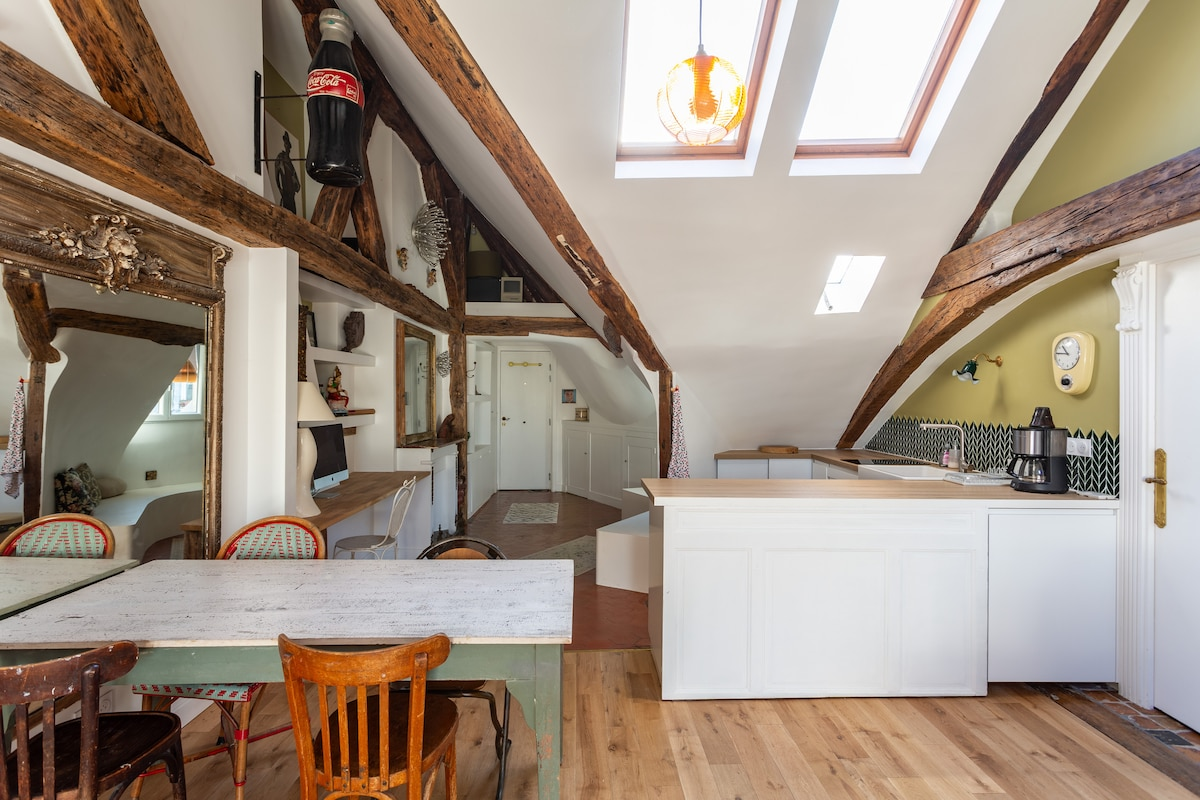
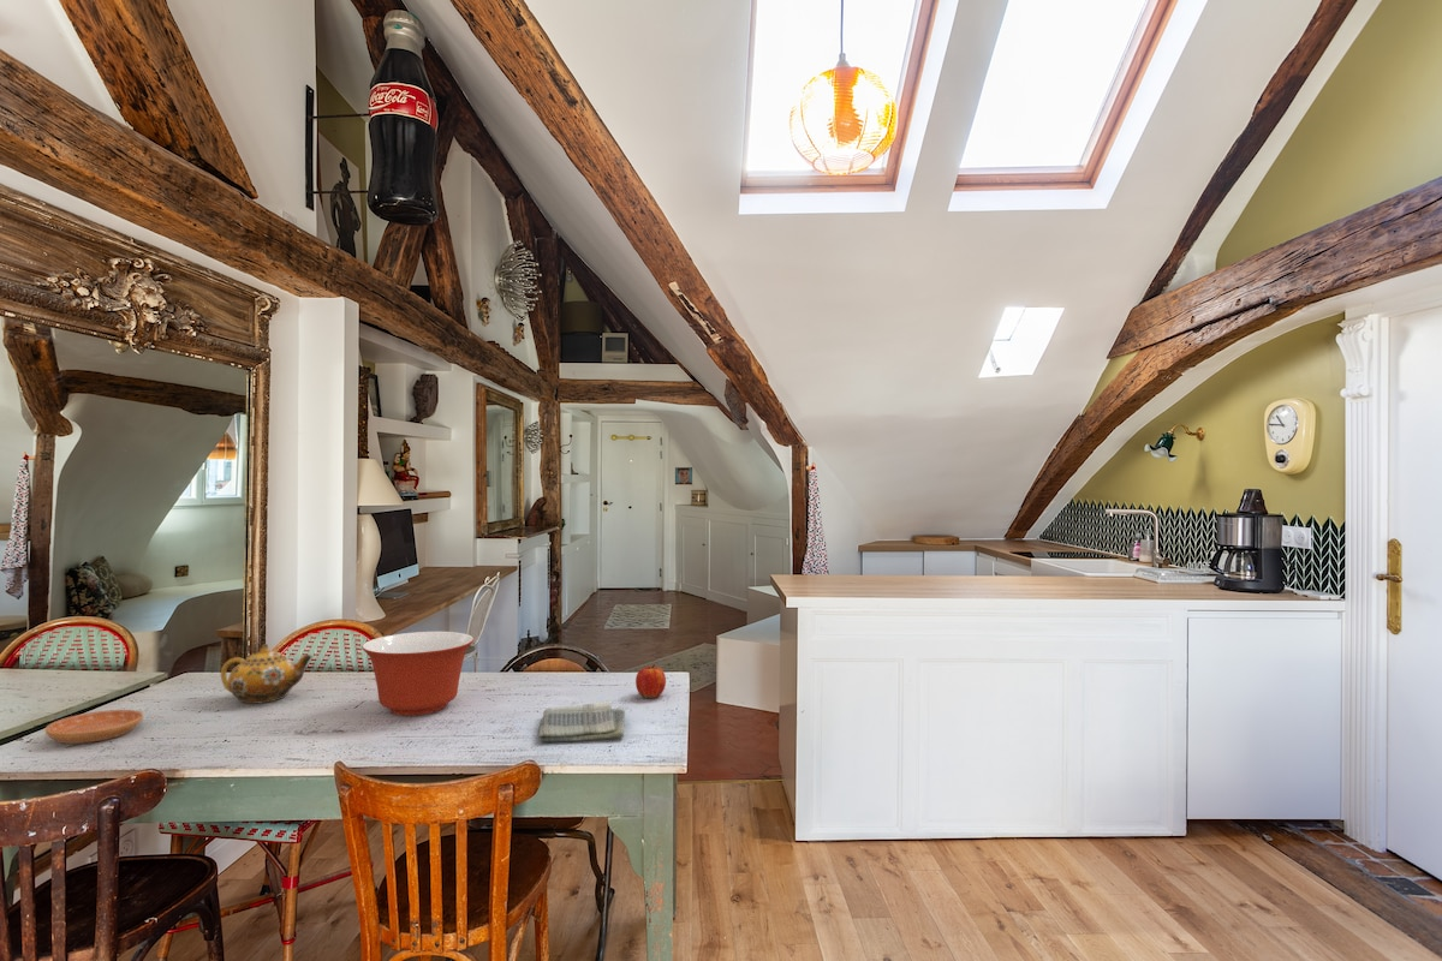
+ teapot [220,643,314,705]
+ saucer [44,709,144,745]
+ mixing bowl [360,631,475,716]
+ dish towel [537,700,626,742]
+ fruit [634,663,667,699]
